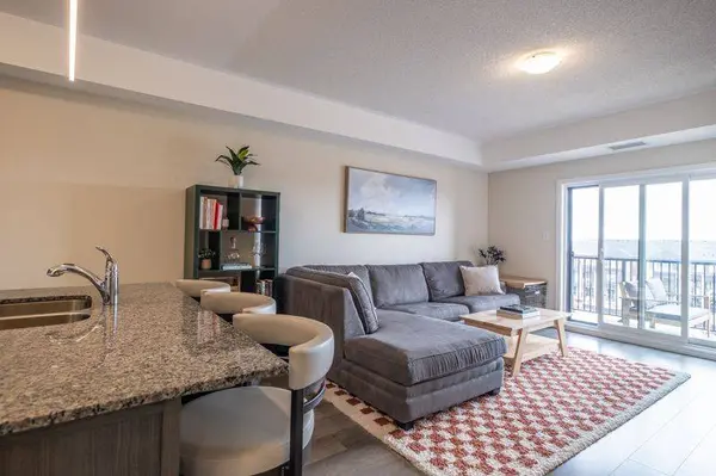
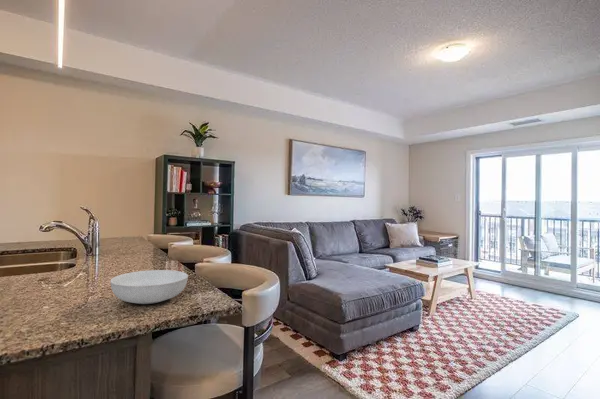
+ serving bowl [109,269,189,305]
